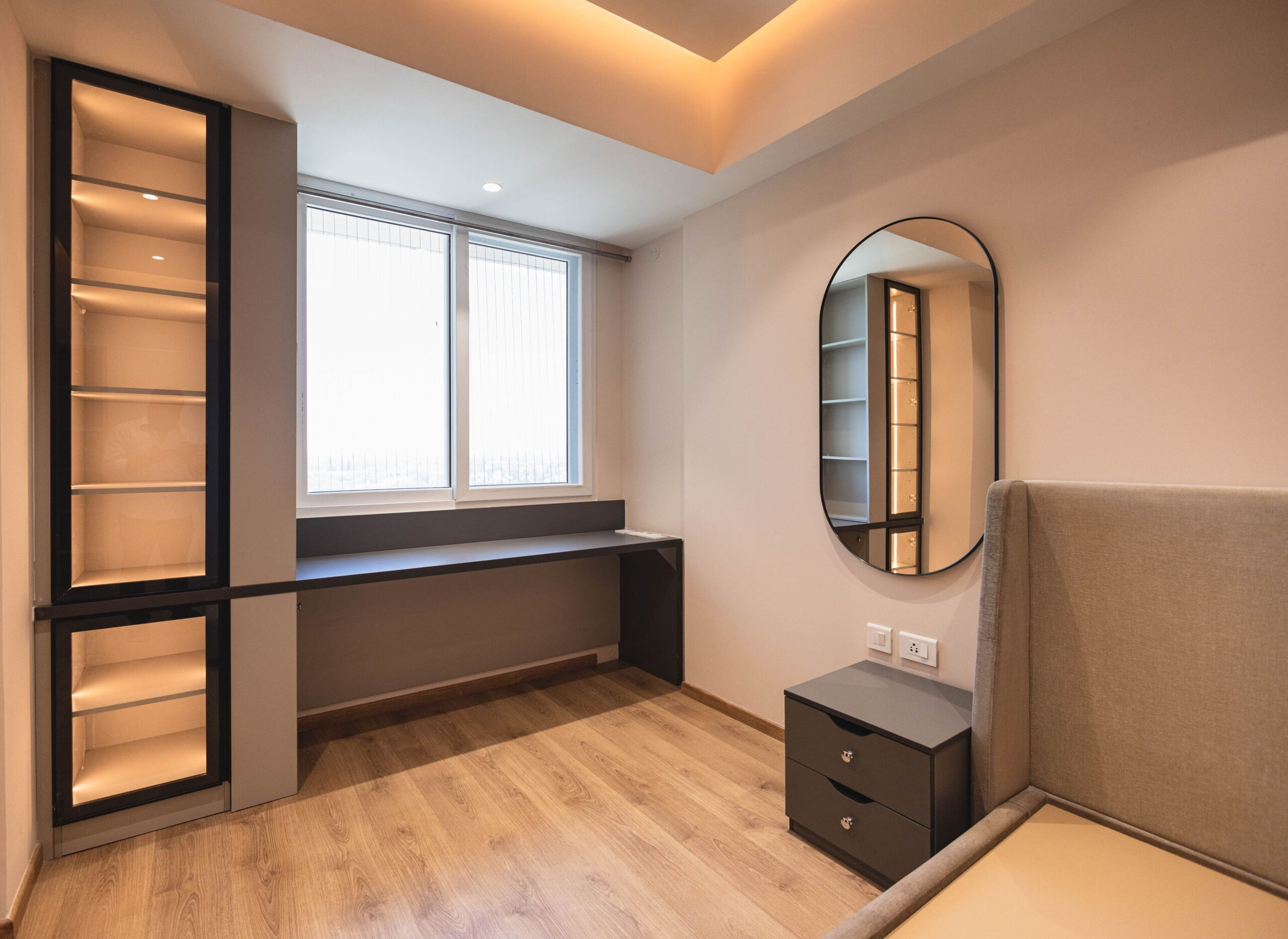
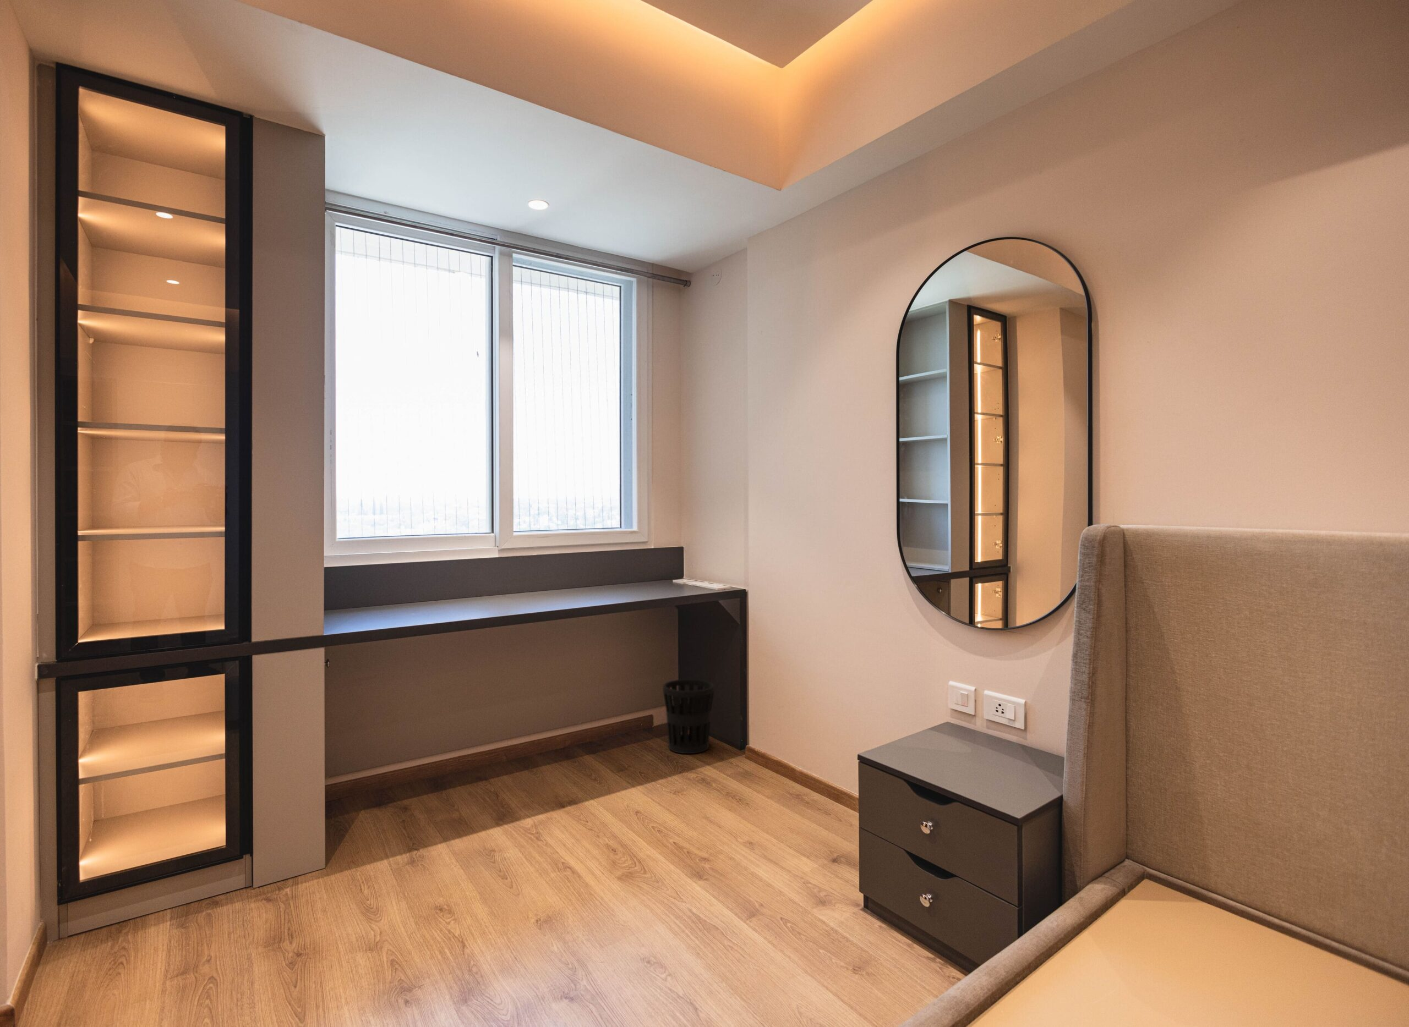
+ wastebasket [662,679,715,755]
